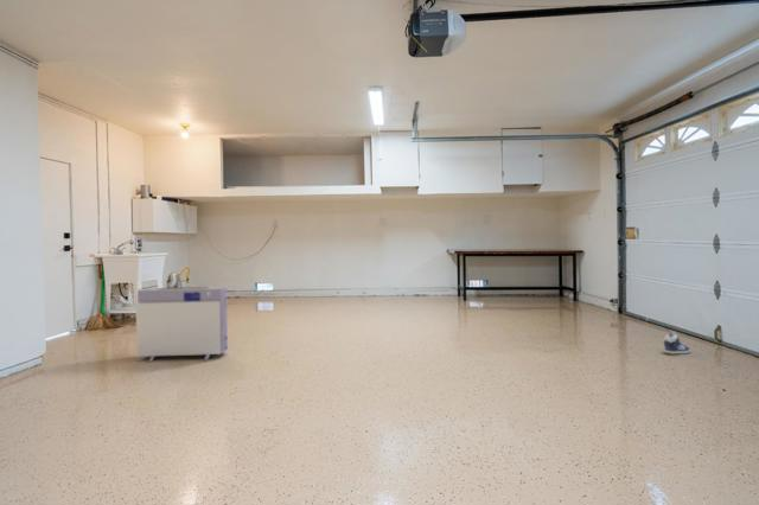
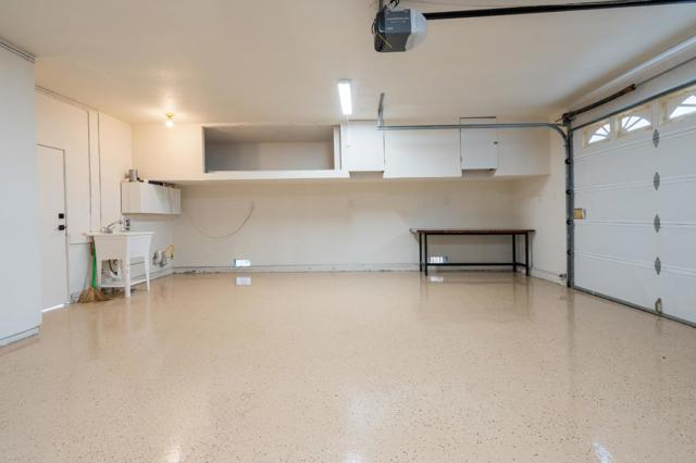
- sneaker [663,330,691,354]
- air purifier [135,286,229,363]
